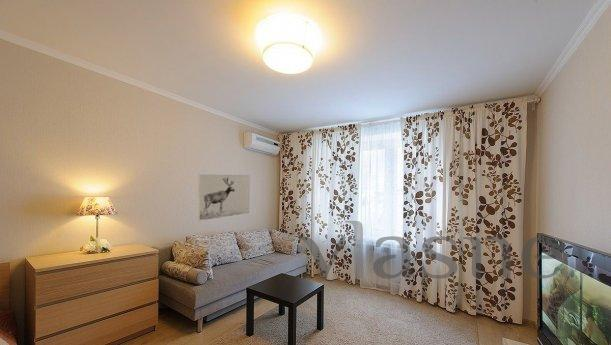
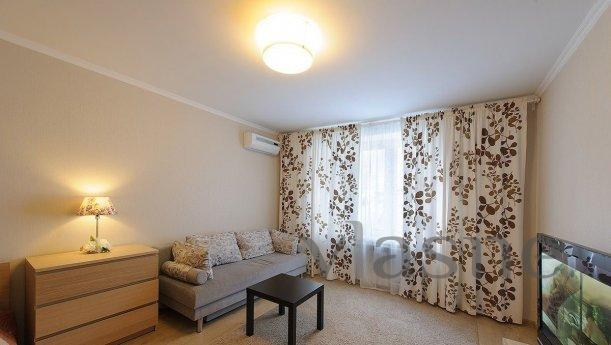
- wall art [197,173,251,221]
